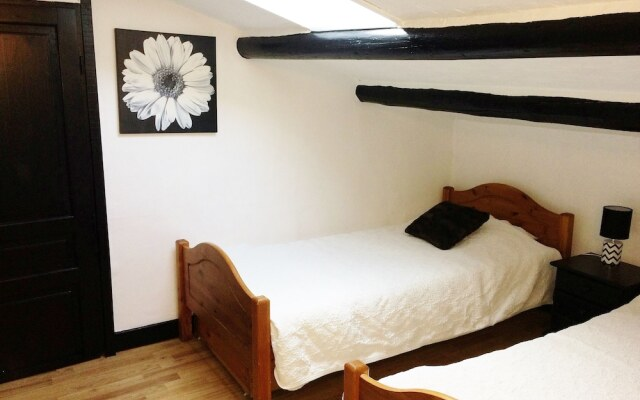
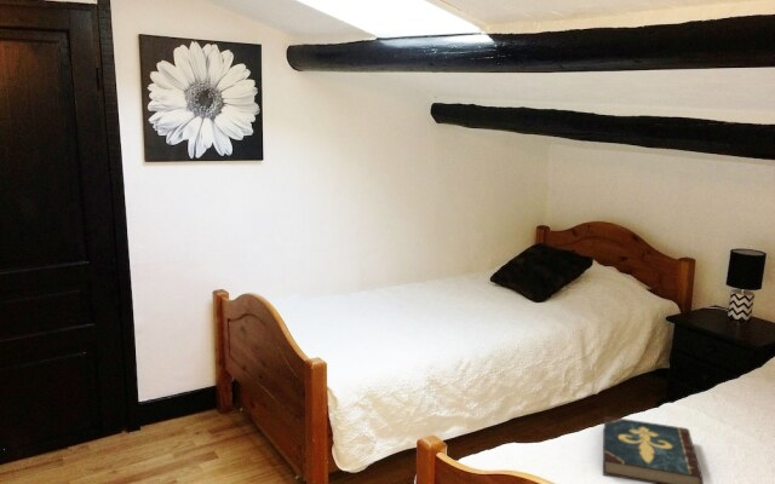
+ book [602,415,705,484]
